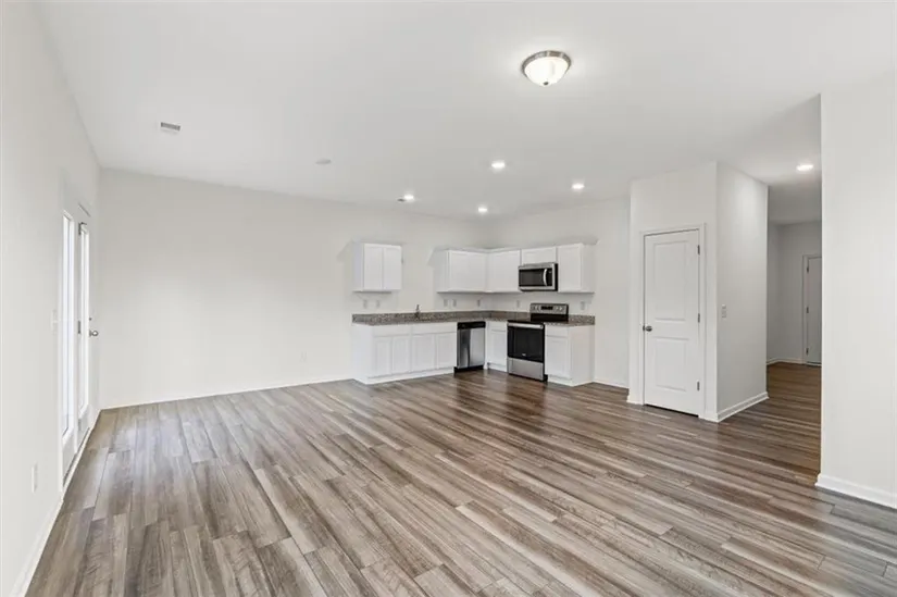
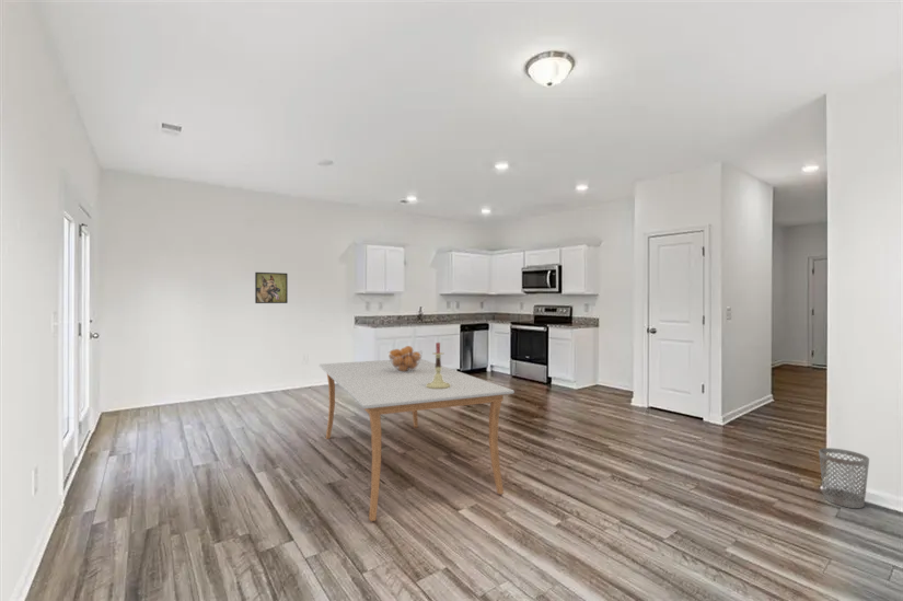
+ fruit basket [387,345,424,373]
+ wastebasket [818,447,870,509]
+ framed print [254,271,289,304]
+ candlestick [427,342,450,389]
+ dining table [319,358,516,522]
